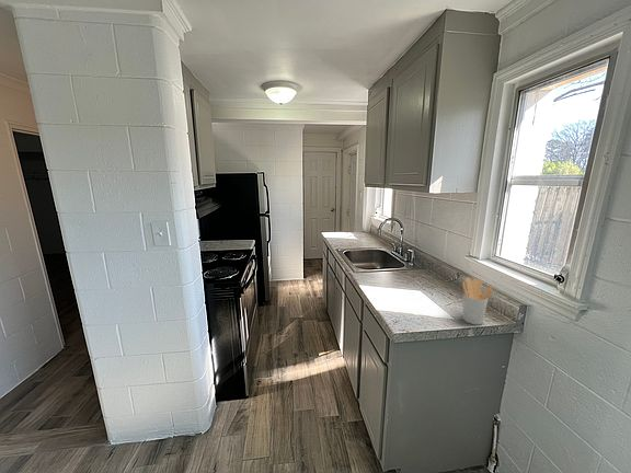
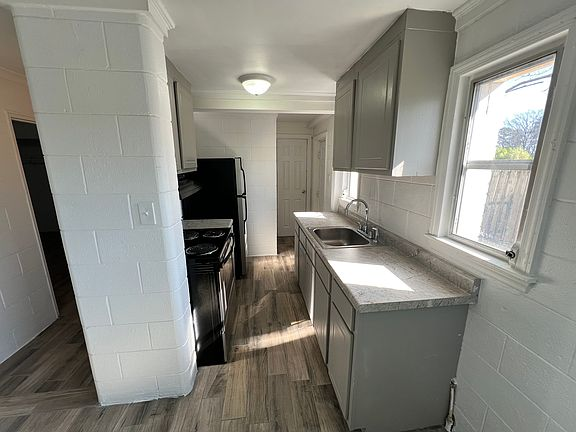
- utensil holder [461,277,495,325]
